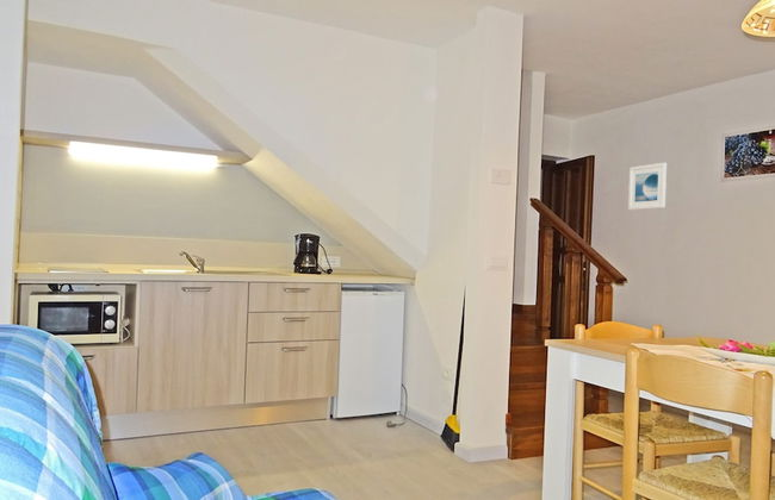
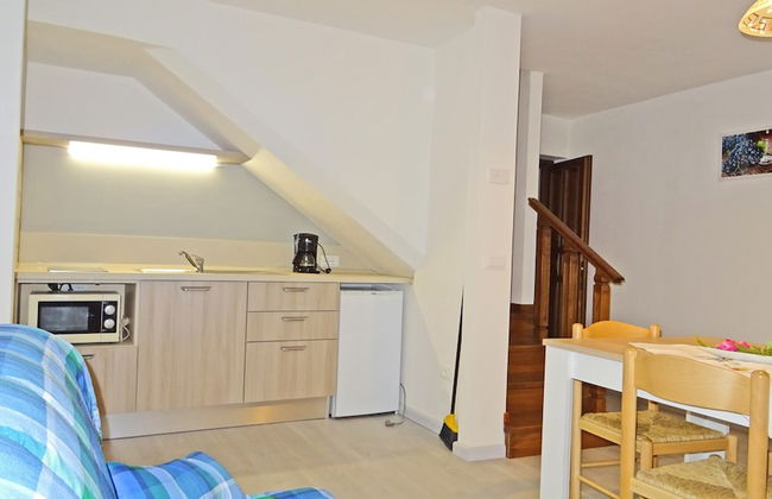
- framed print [627,162,668,211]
